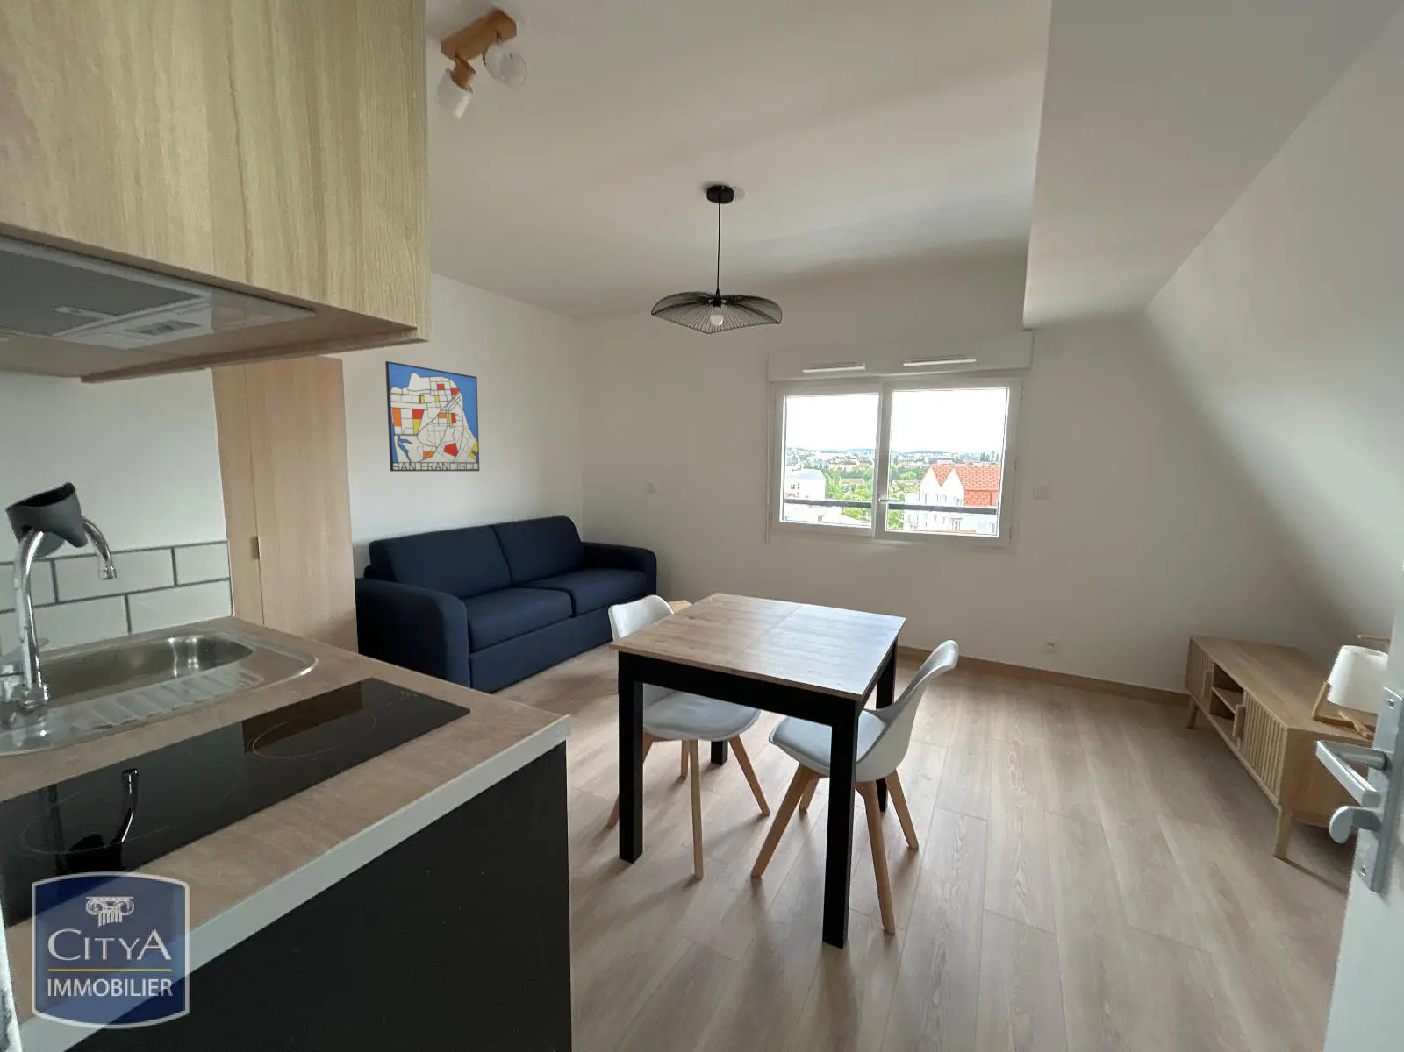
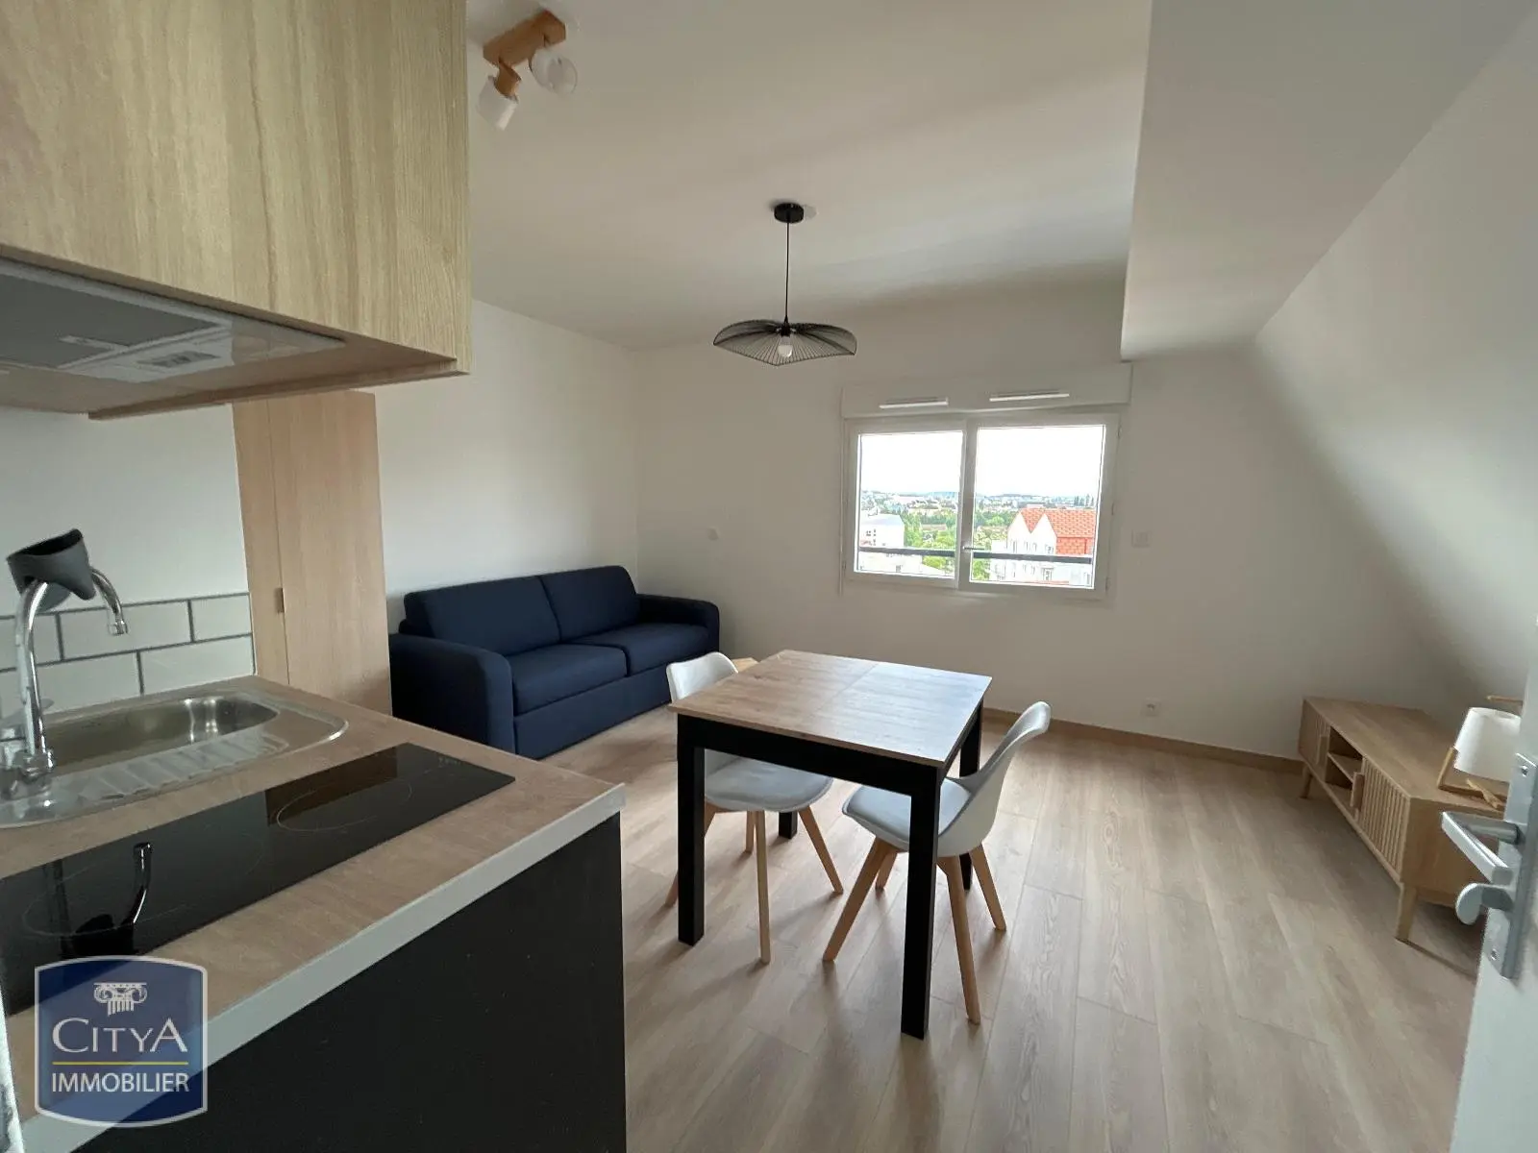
- wall art [385,360,480,473]
